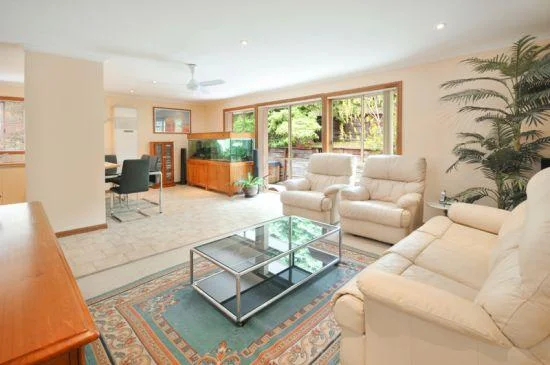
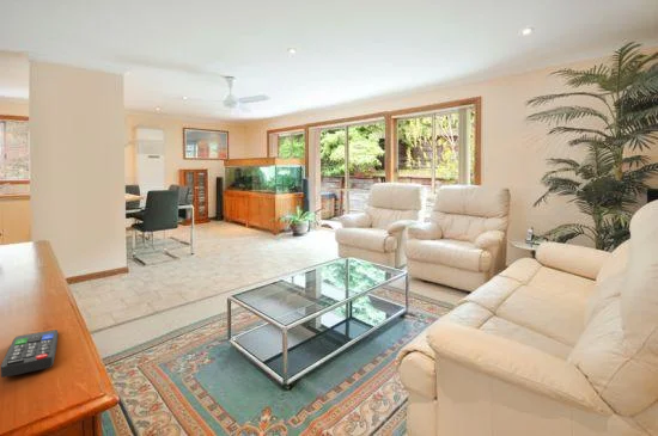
+ remote control [0,328,59,379]
